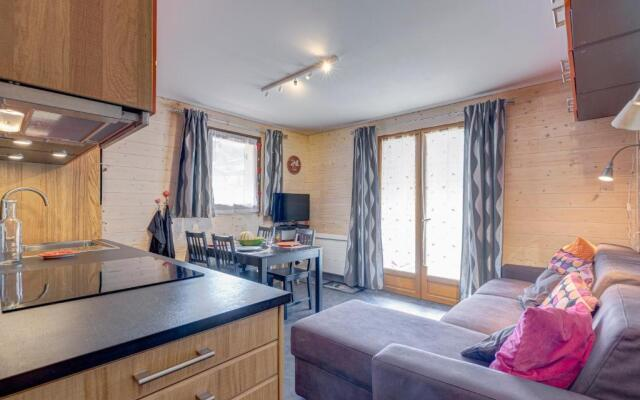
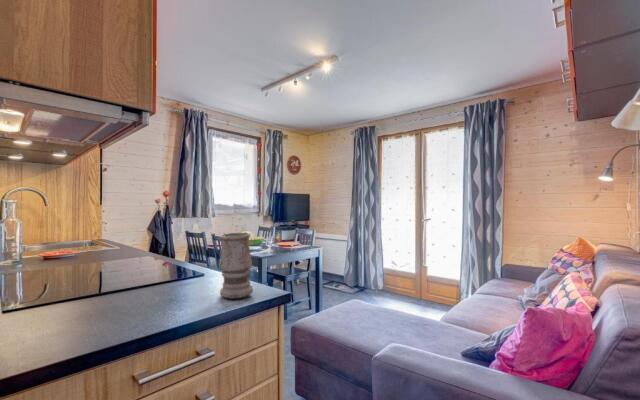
+ vase [218,231,254,300]
